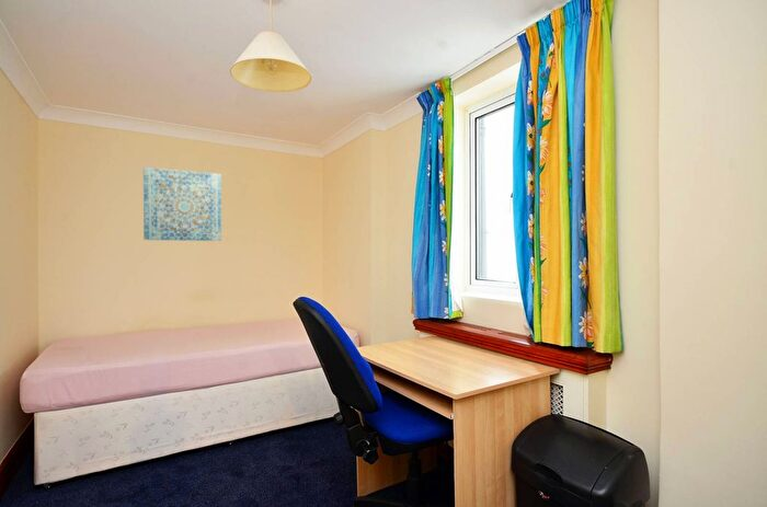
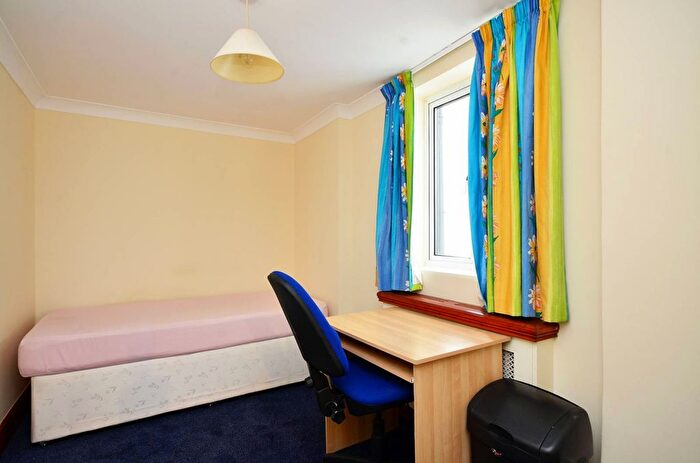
- wall art [142,166,222,242]
